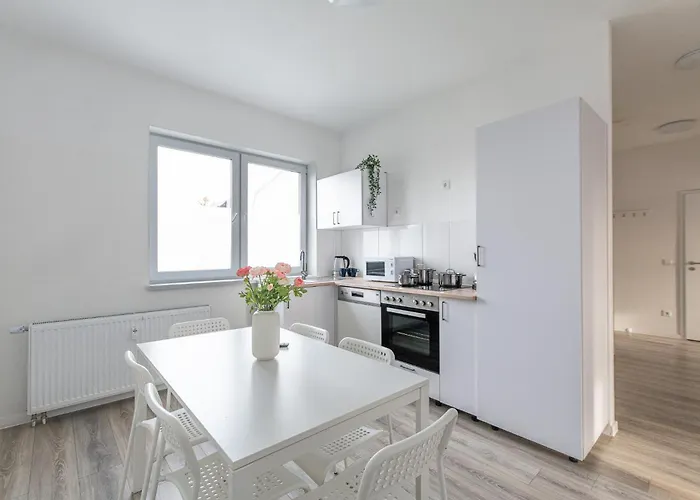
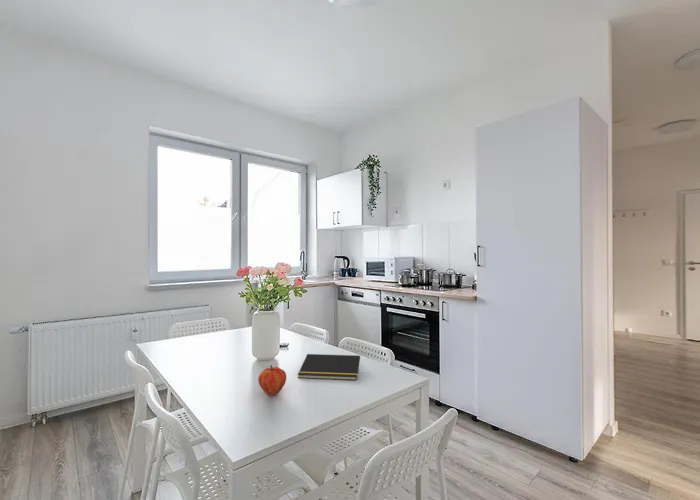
+ notepad [297,353,361,381]
+ fruit [257,364,287,396]
